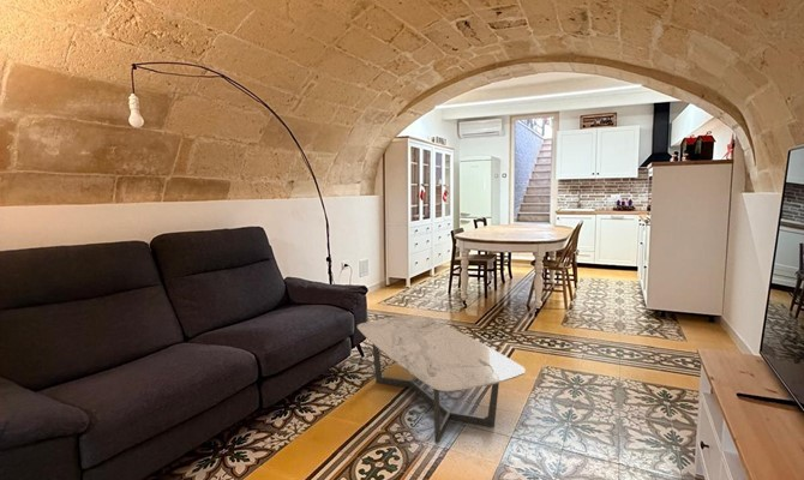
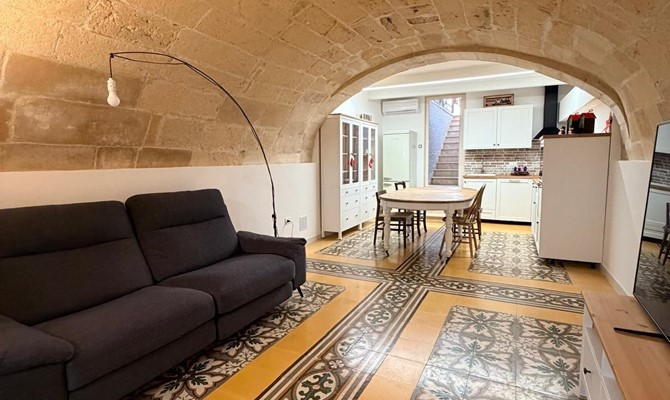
- coffee table [356,314,527,444]
